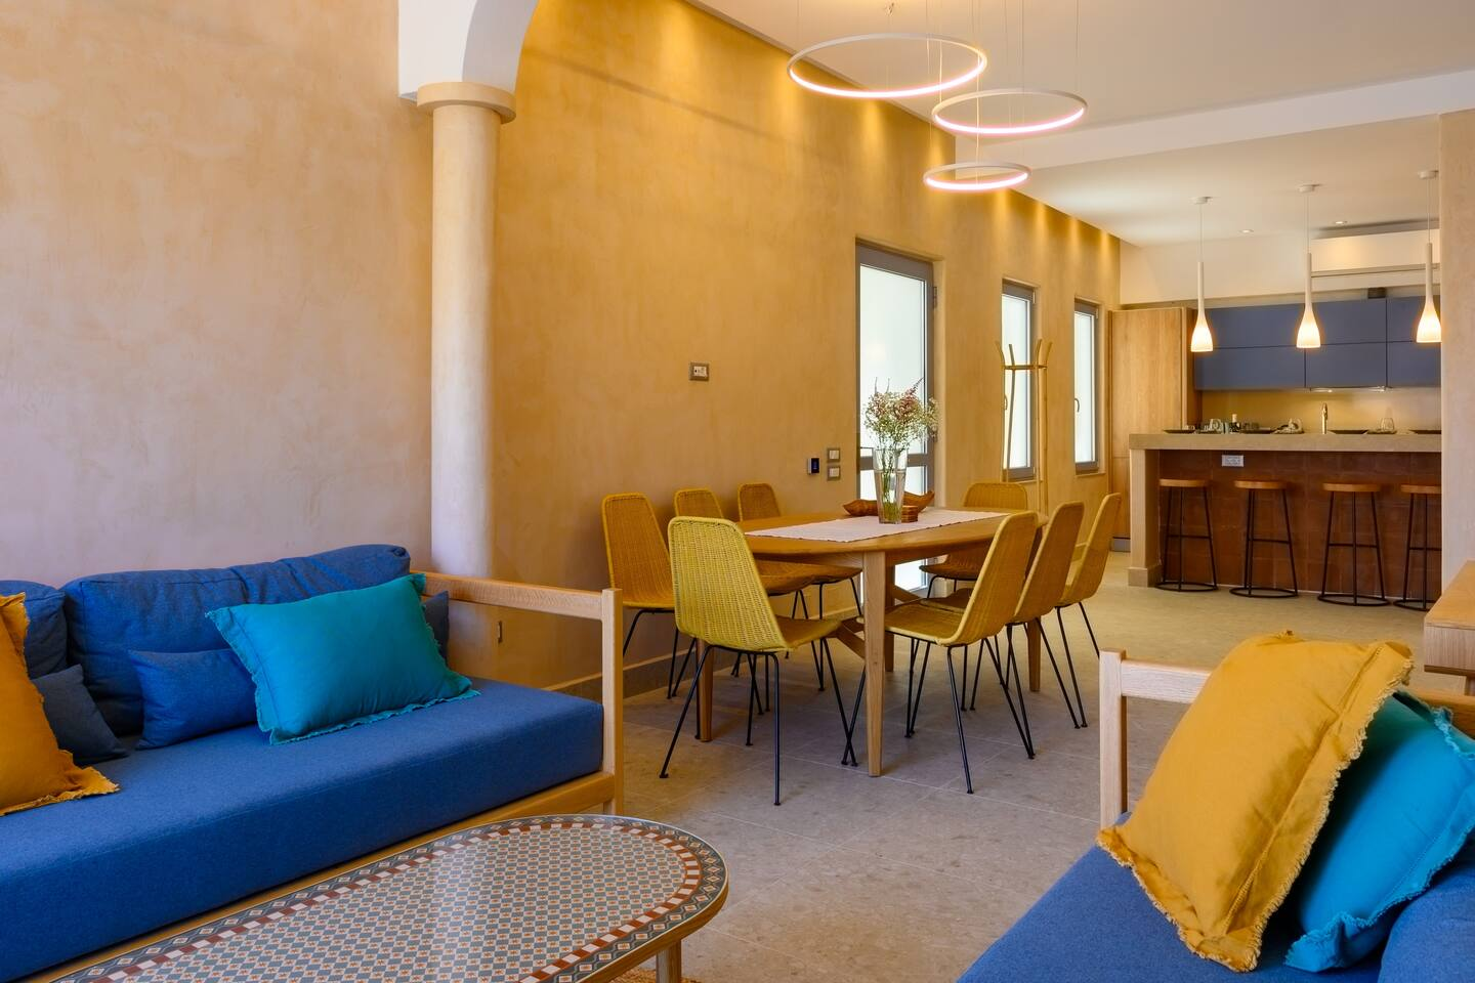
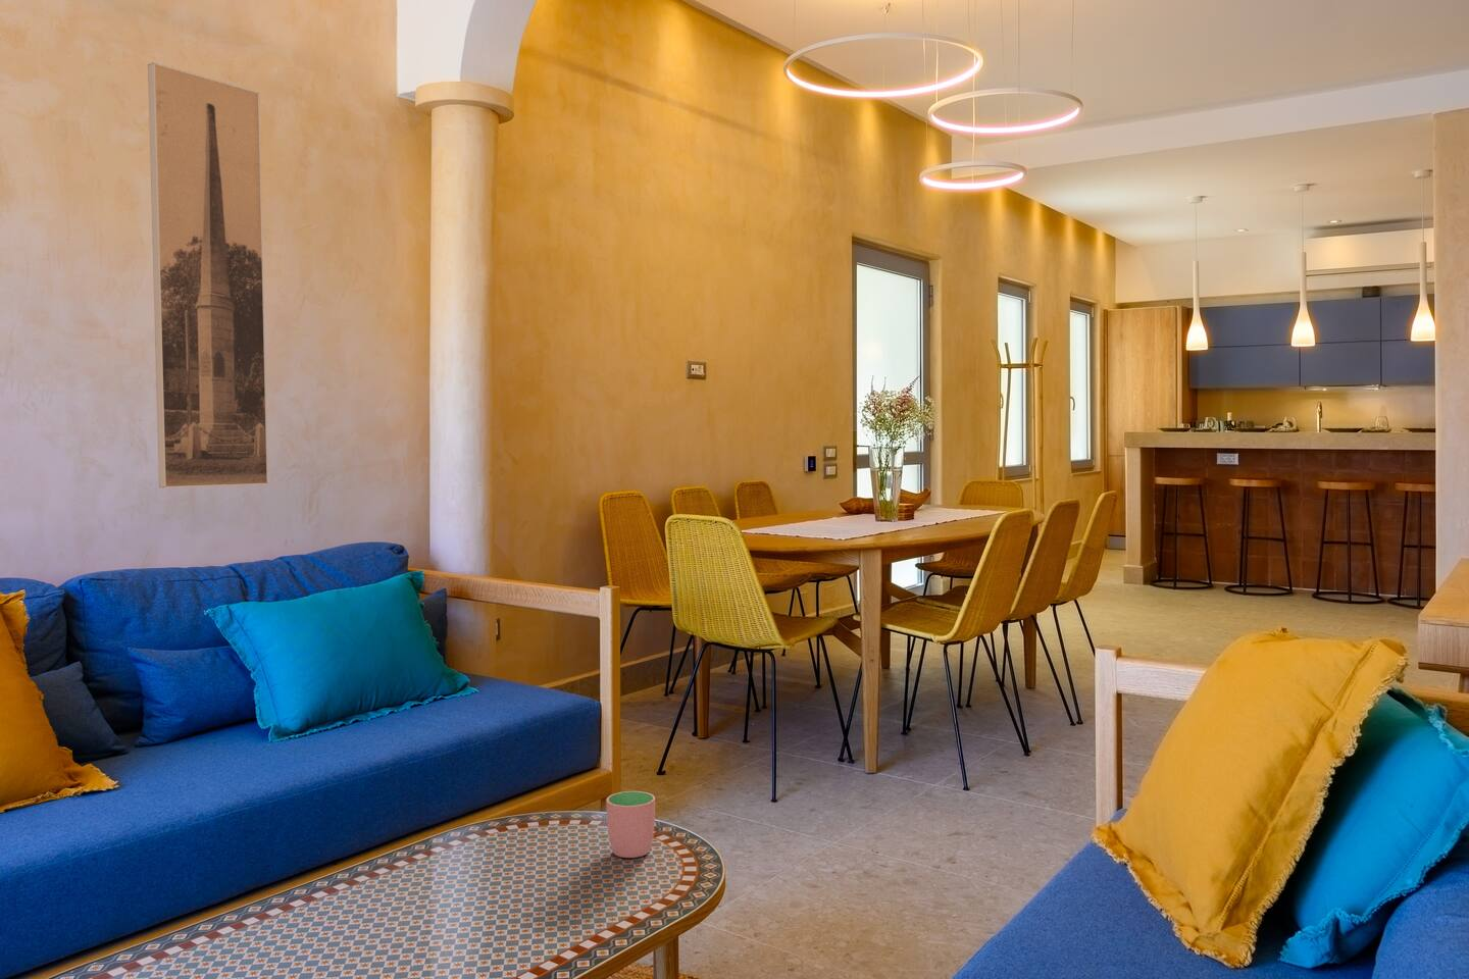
+ cup [604,790,656,859]
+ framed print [146,61,269,488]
